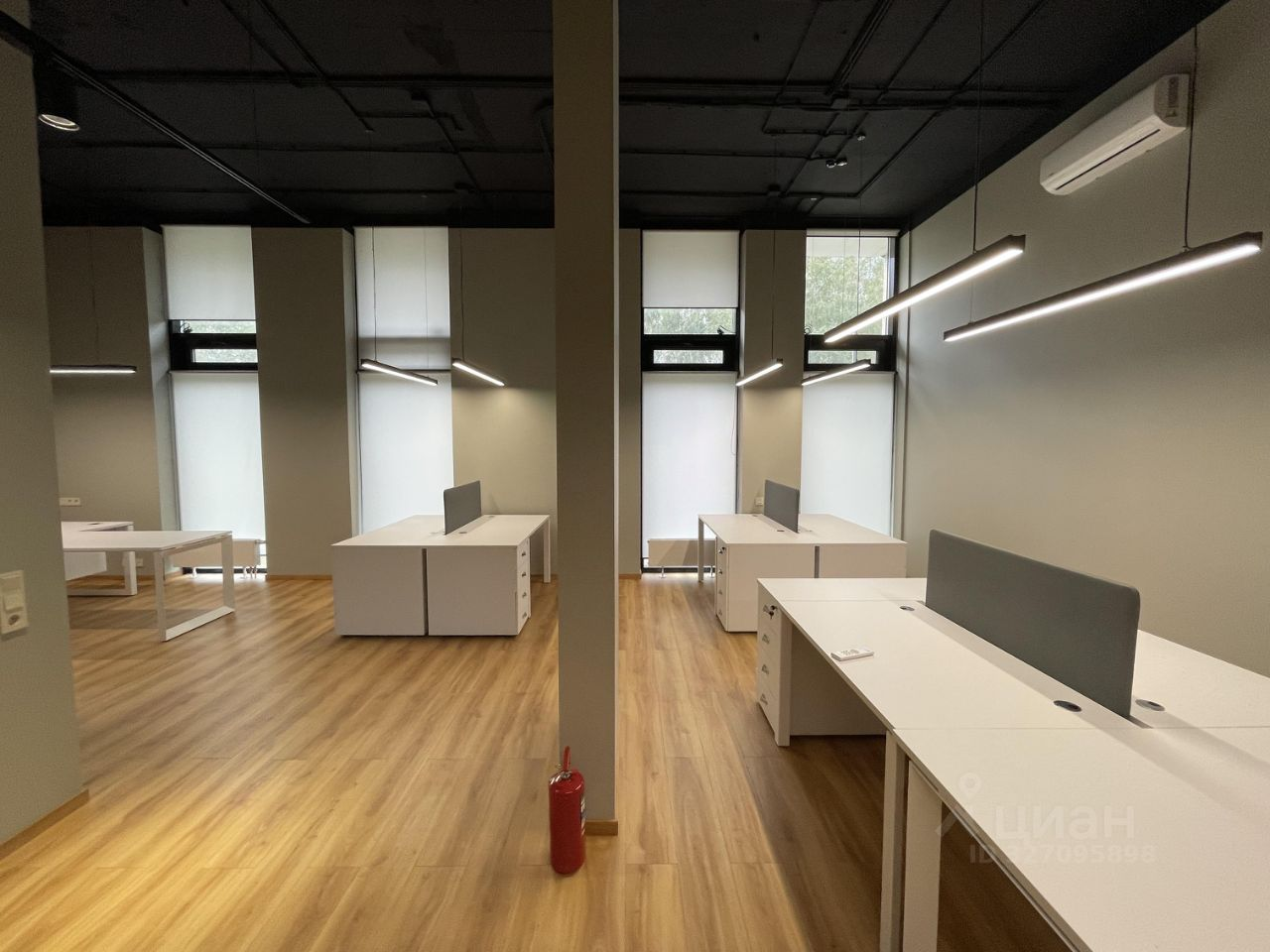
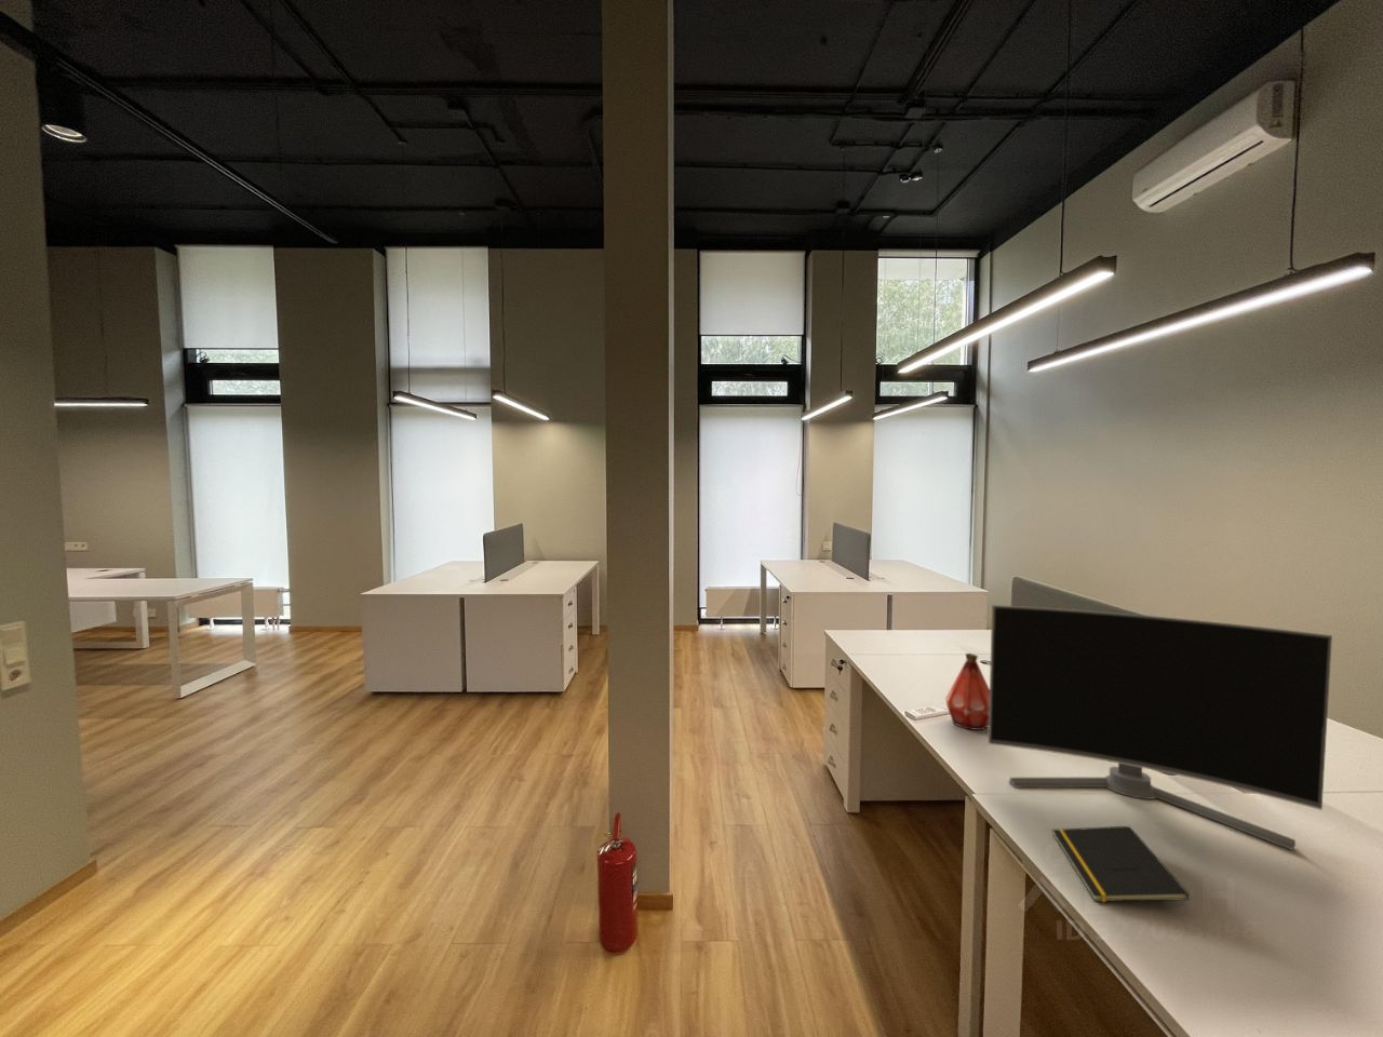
+ bottle [944,652,990,731]
+ notepad [1051,826,1190,903]
+ computer monitor [988,603,1333,851]
